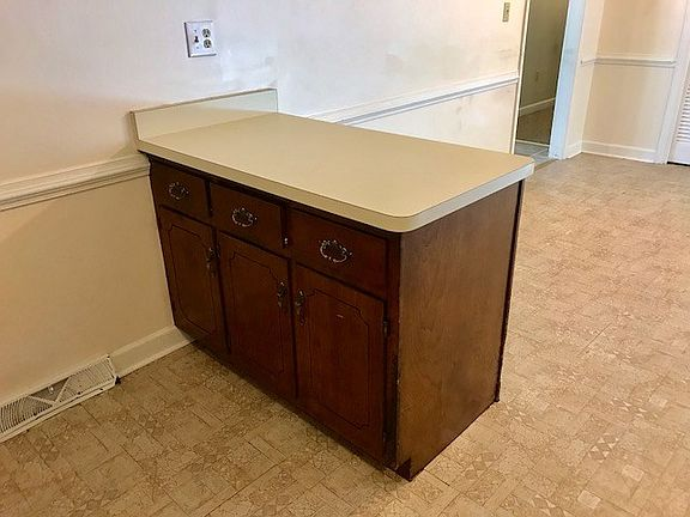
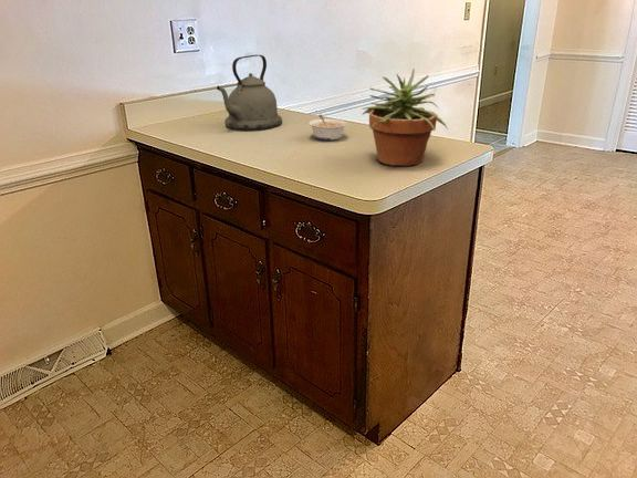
+ potted plant [361,67,449,167]
+ legume [307,114,348,141]
+ kettle [216,54,283,132]
